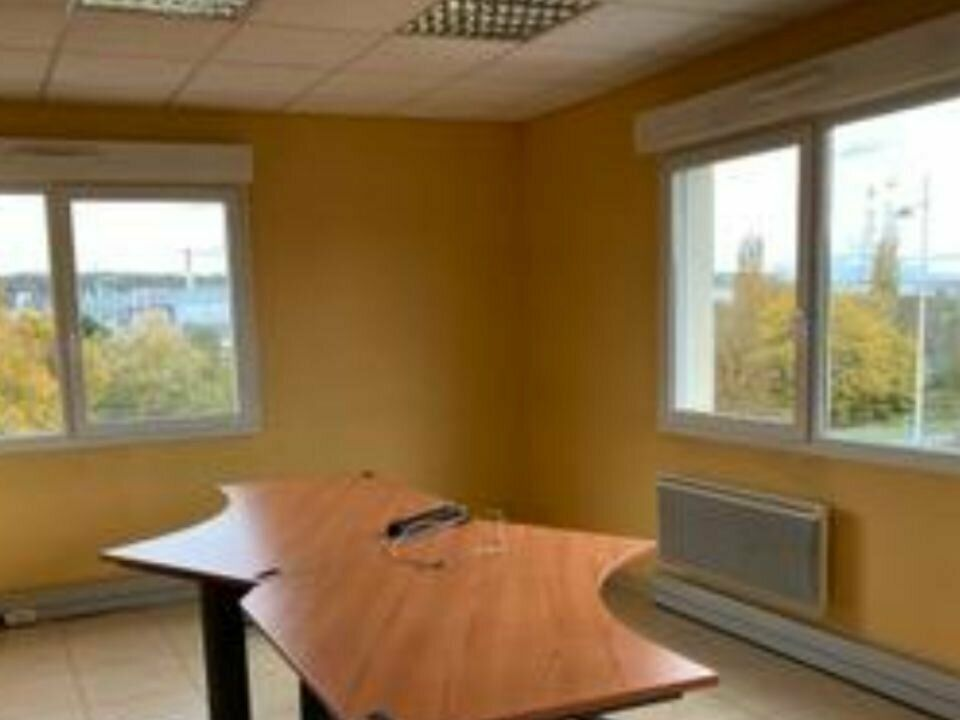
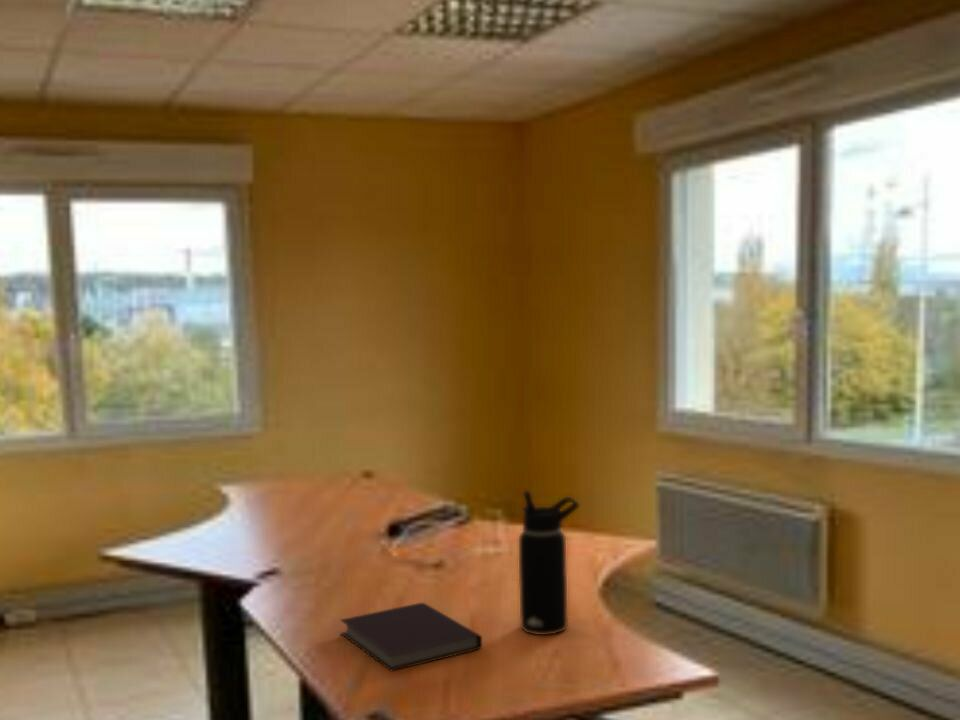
+ notebook [339,602,483,672]
+ water bottle [518,490,580,636]
